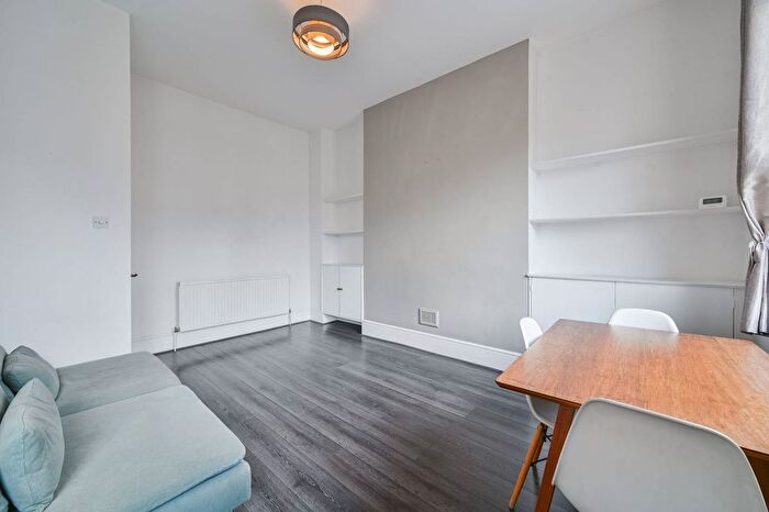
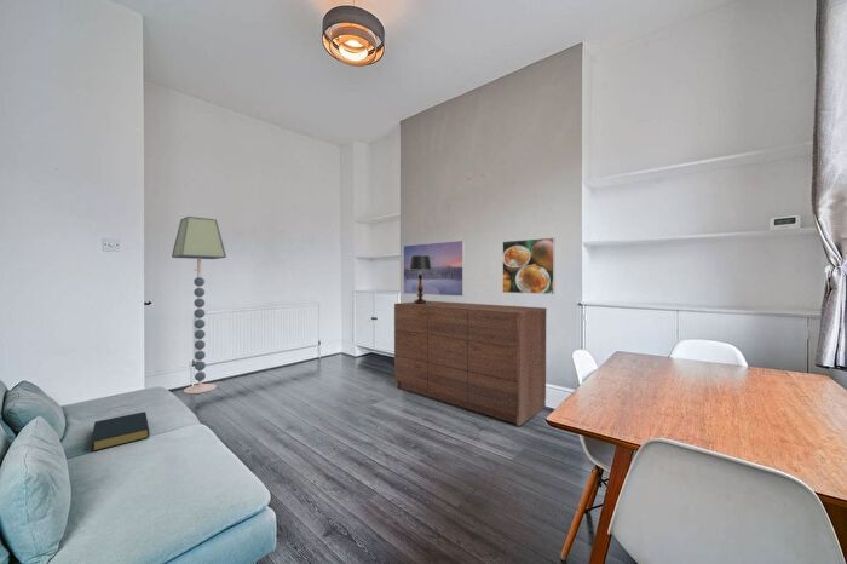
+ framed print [402,240,466,298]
+ hardback book [90,410,150,453]
+ table lamp [409,255,432,305]
+ dresser [393,300,548,427]
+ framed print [501,236,557,295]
+ floor lamp [171,215,227,395]
